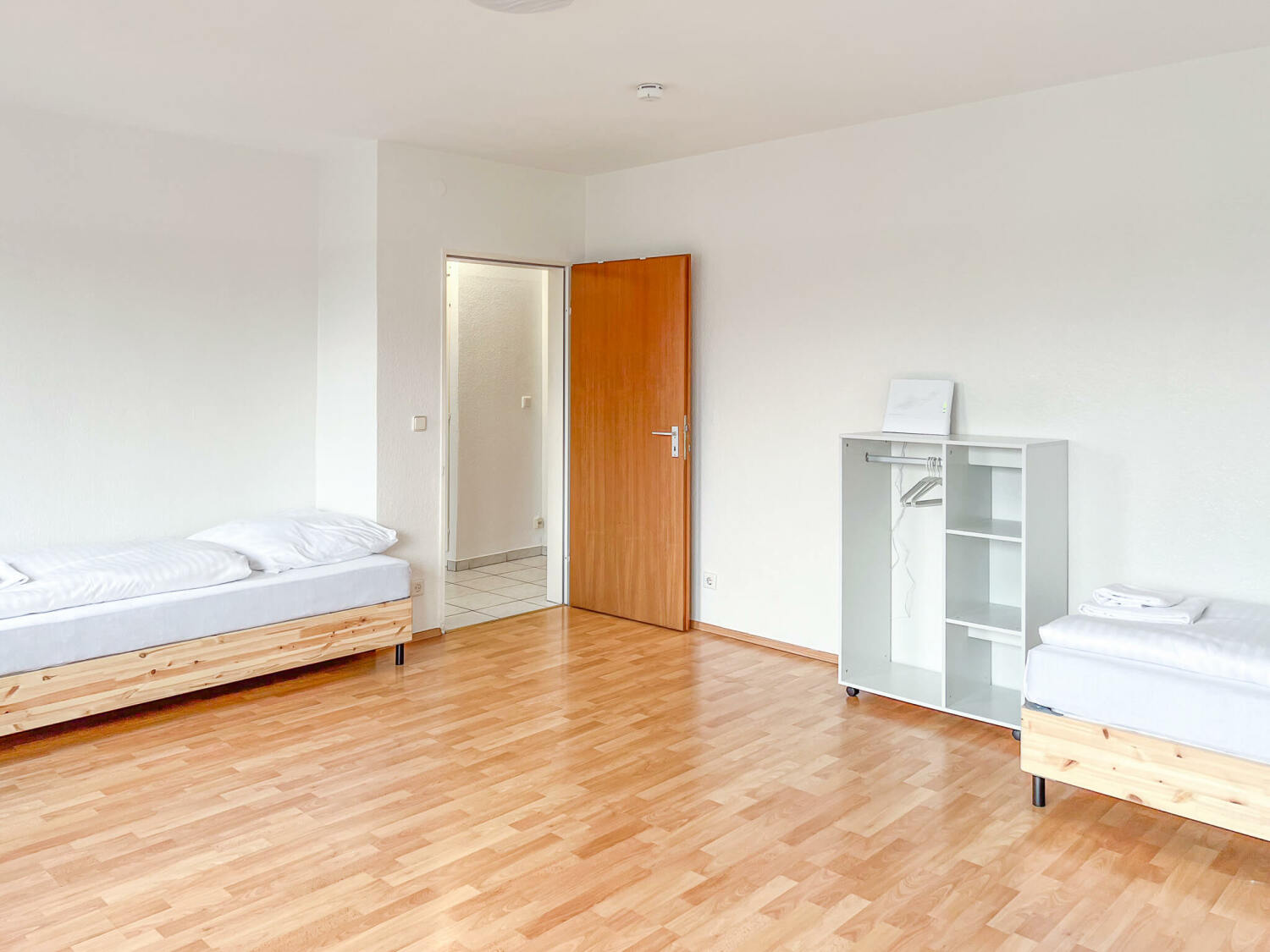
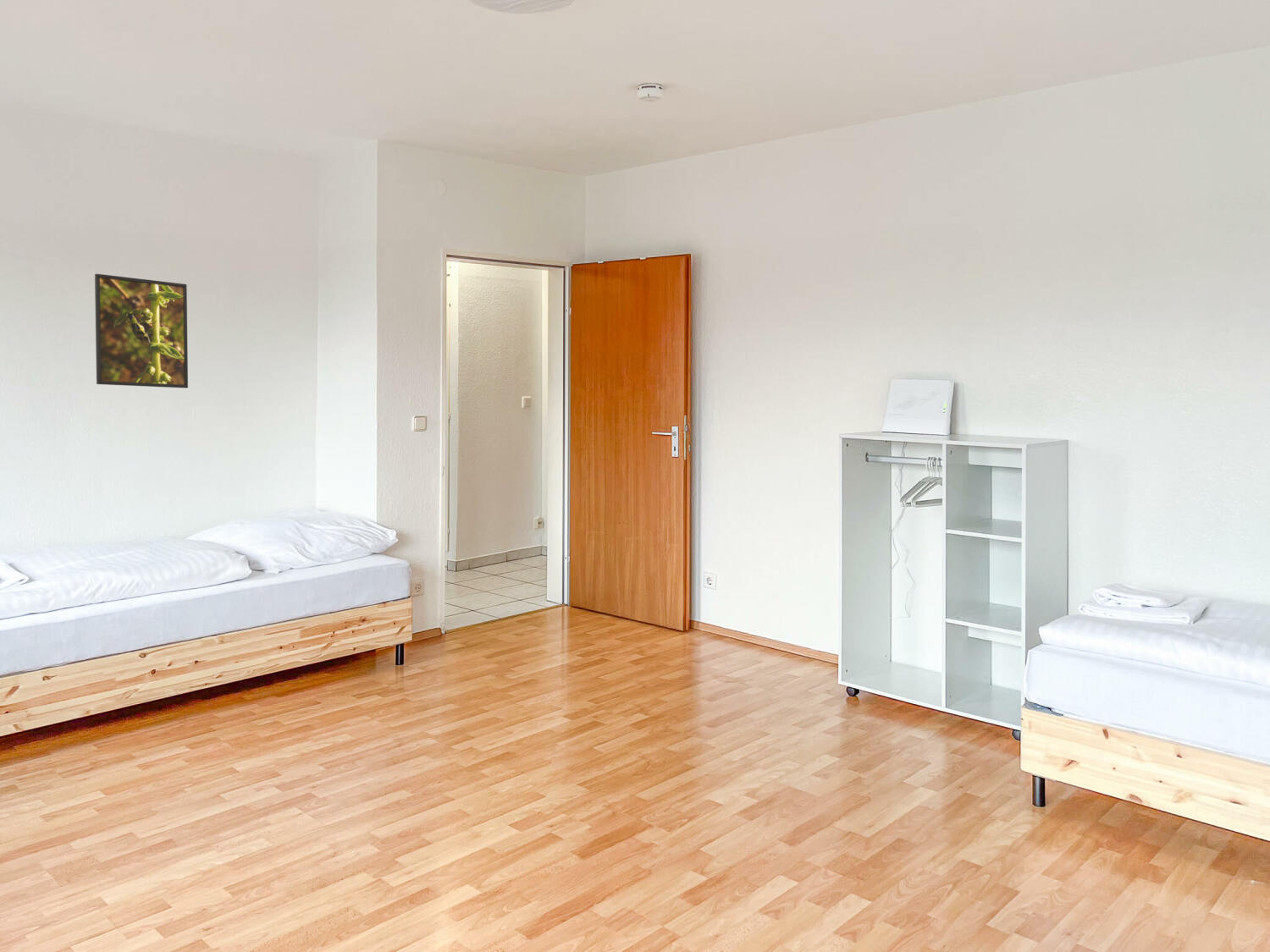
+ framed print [94,273,189,389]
